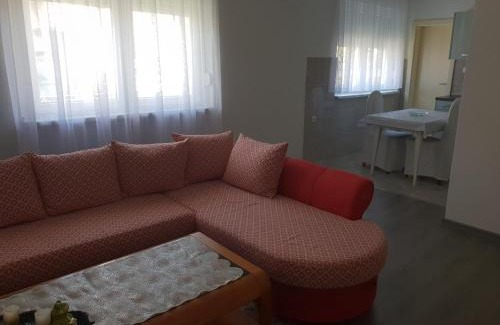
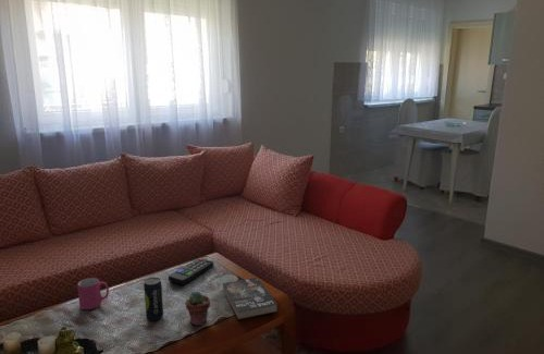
+ remote control [168,257,214,285]
+ beverage can [143,276,164,322]
+ book [221,277,279,321]
+ potted succulent [184,290,211,327]
+ mug [76,277,110,310]
